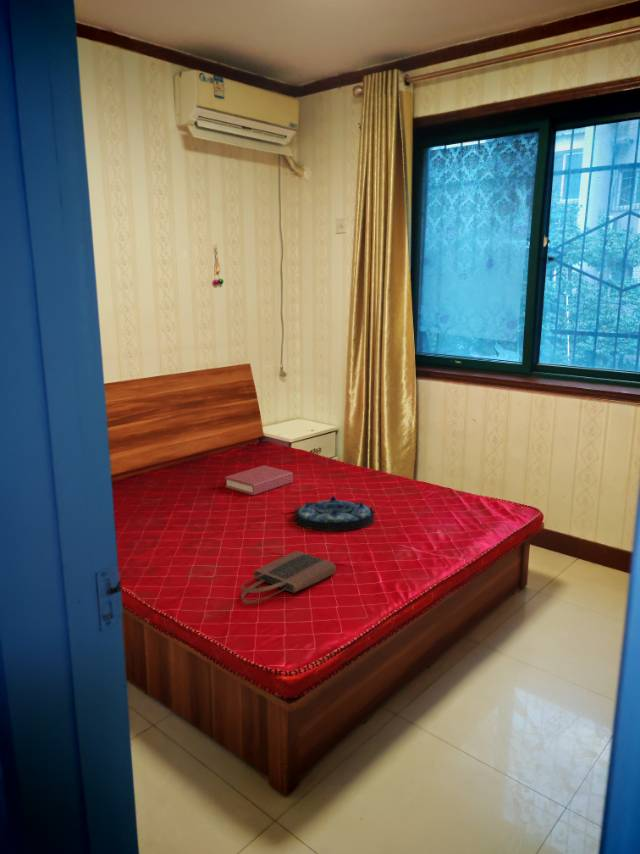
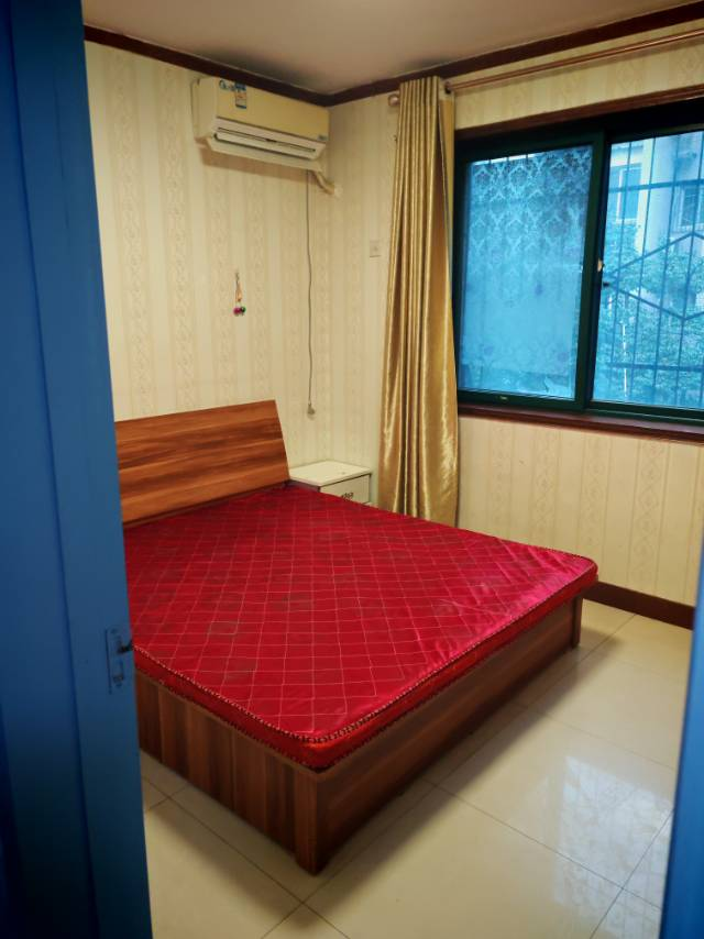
- hardback book [224,464,294,496]
- tote bag [240,550,337,605]
- serving tray [293,495,376,532]
